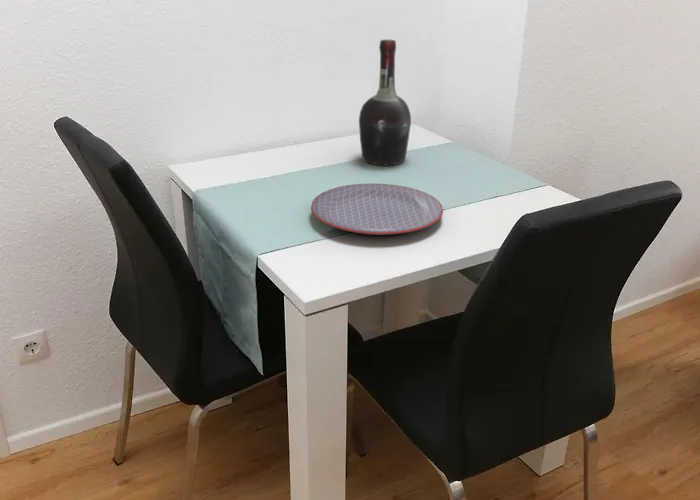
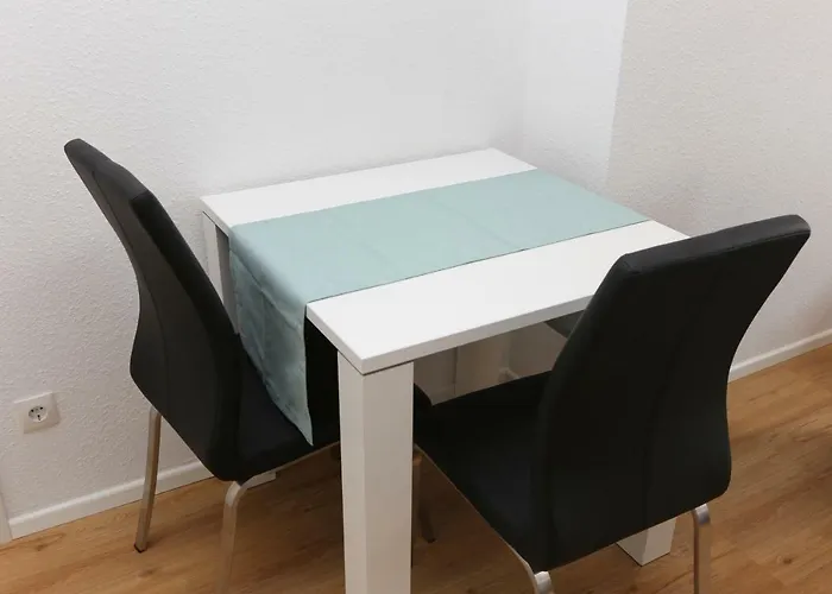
- plate [310,182,444,236]
- cognac bottle [358,39,412,166]
